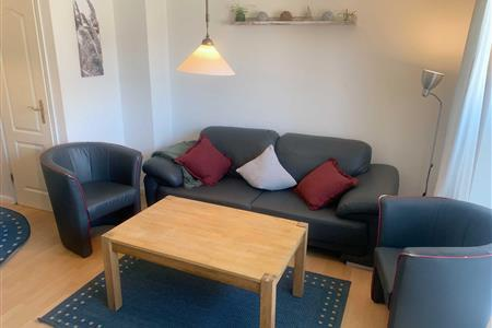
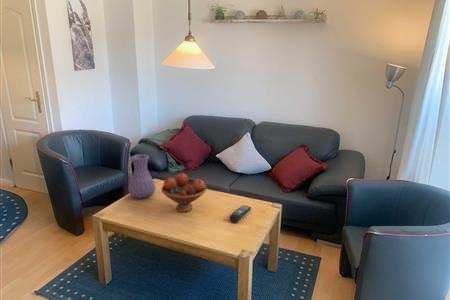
+ fruit bowl [160,172,208,213]
+ vase [127,153,156,199]
+ remote control [229,205,252,224]
